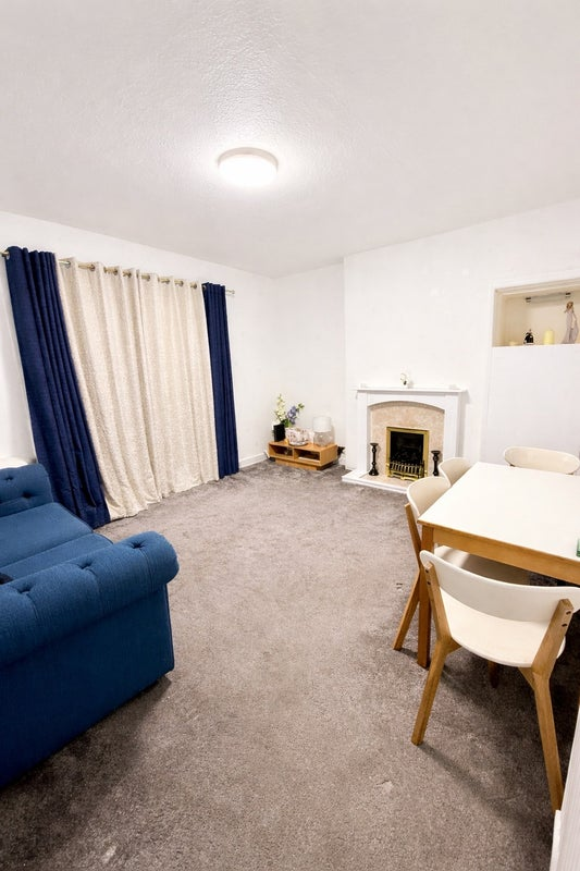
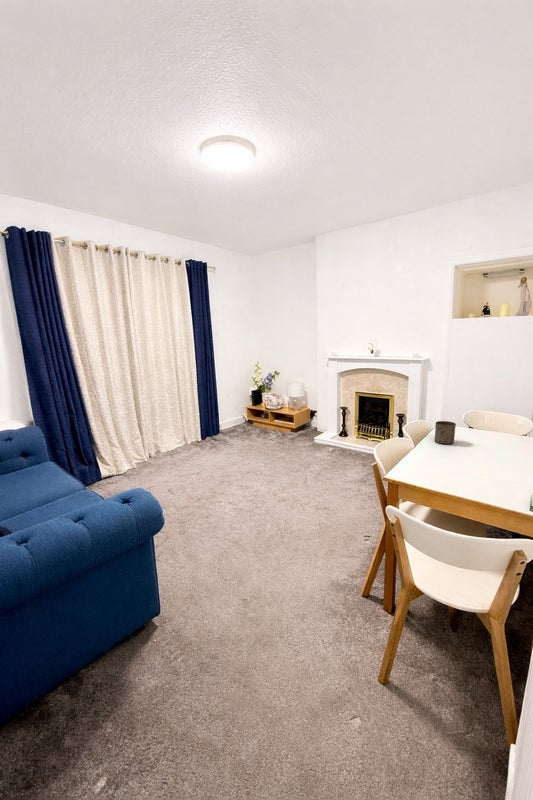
+ cup [434,420,457,445]
